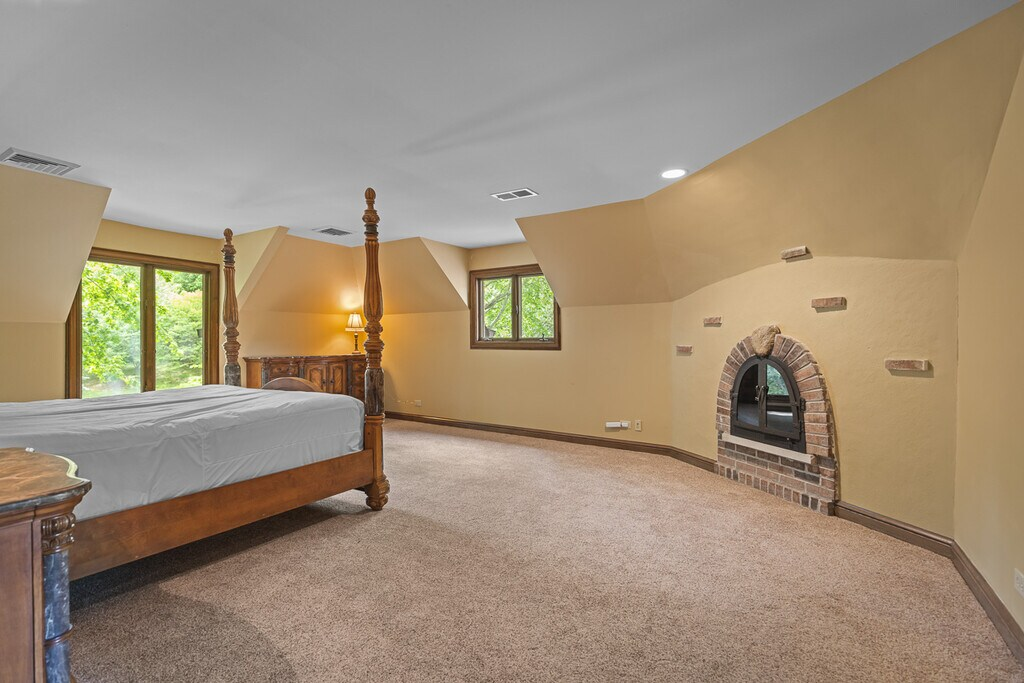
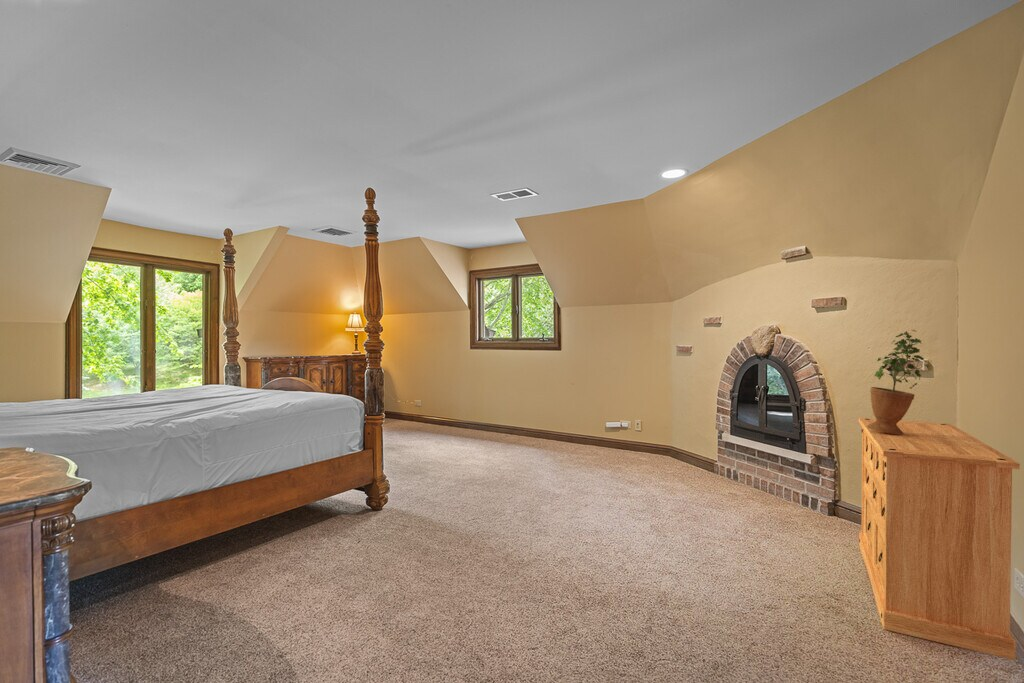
+ dresser [858,417,1021,661]
+ potted plant [867,329,930,435]
